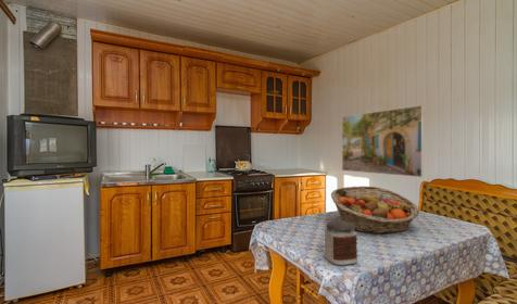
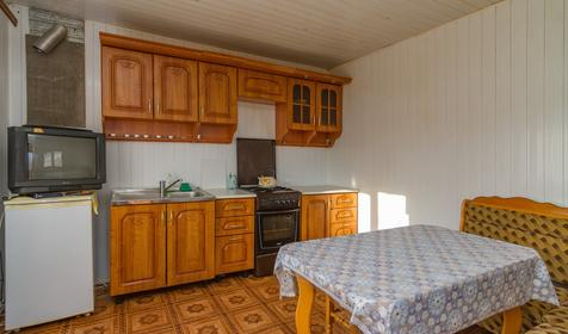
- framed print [341,104,425,178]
- jar [324,219,358,266]
- fruit basket [330,186,420,235]
